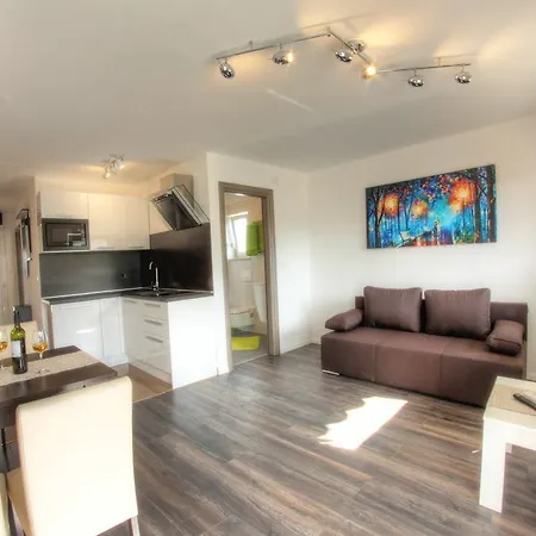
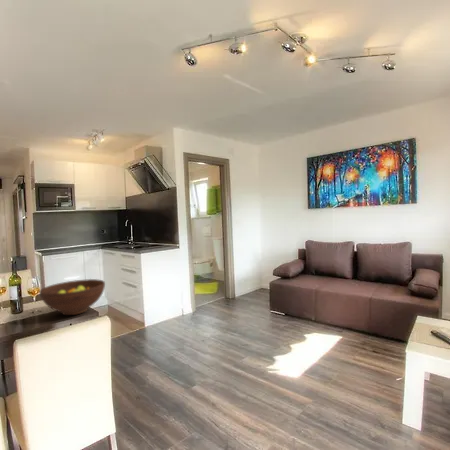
+ fruit bowl [39,278,106,316]
